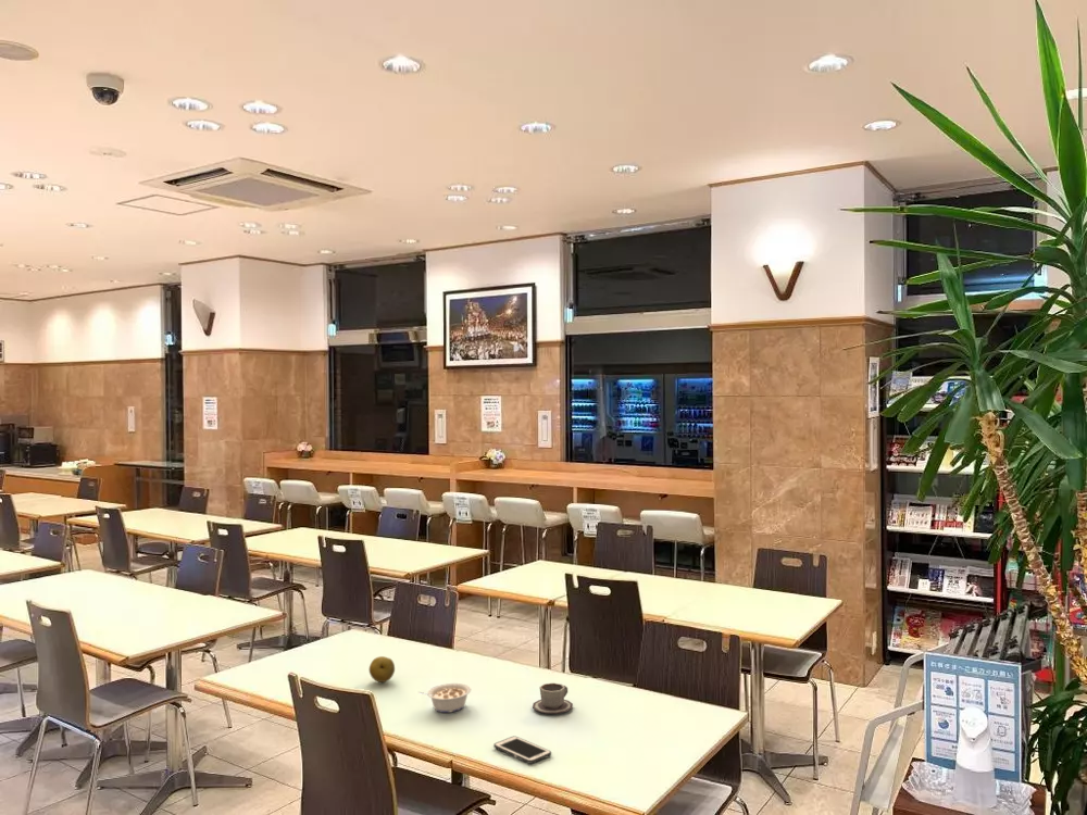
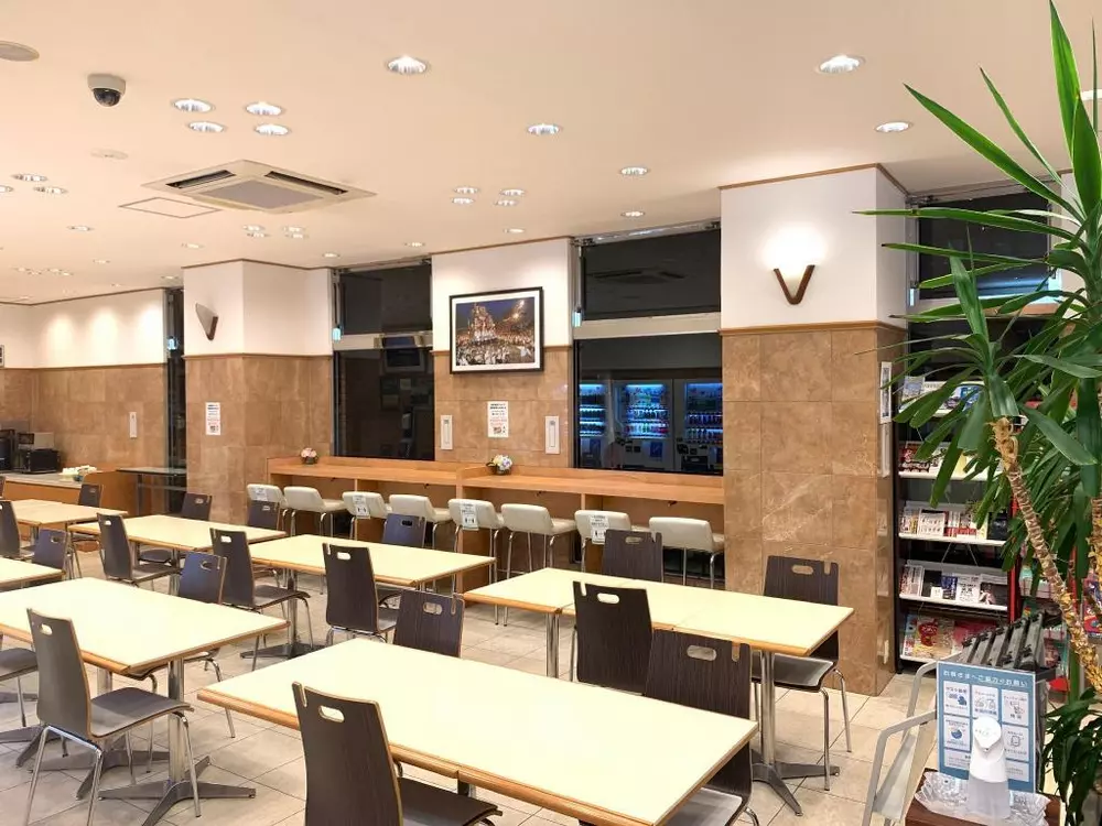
- cup [532,682,574,715]
- fruit [368,655,396,684]
- cell phone [492,735,552,765]
- legume [417,682,472,714]
